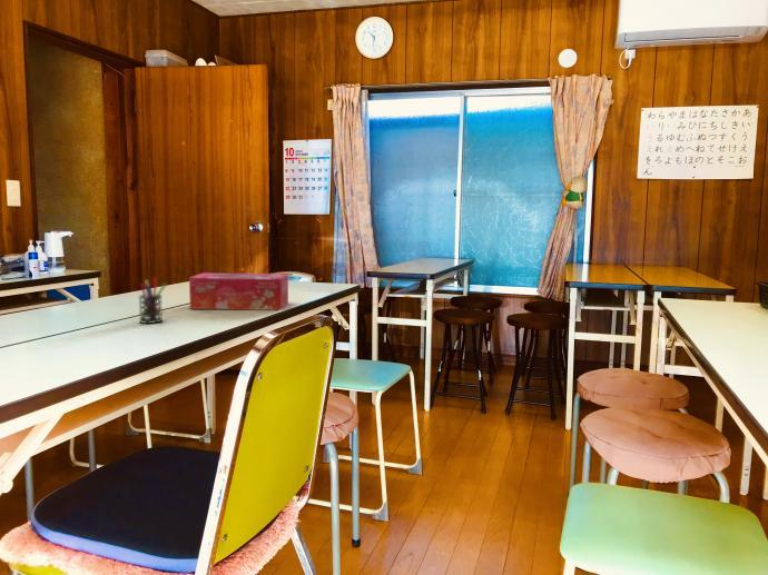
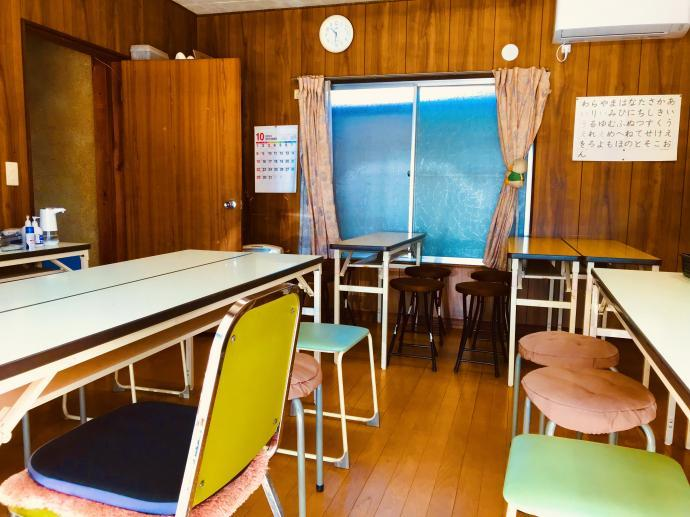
- pen holder [138,277,168,325]
- tissue box [188,271,289,311]
